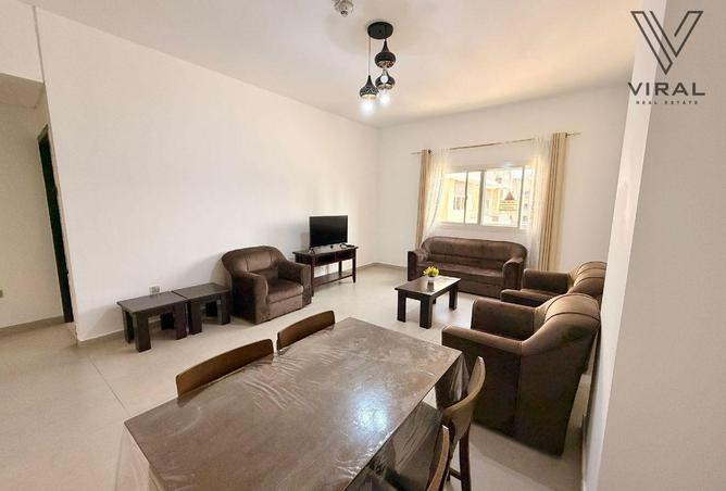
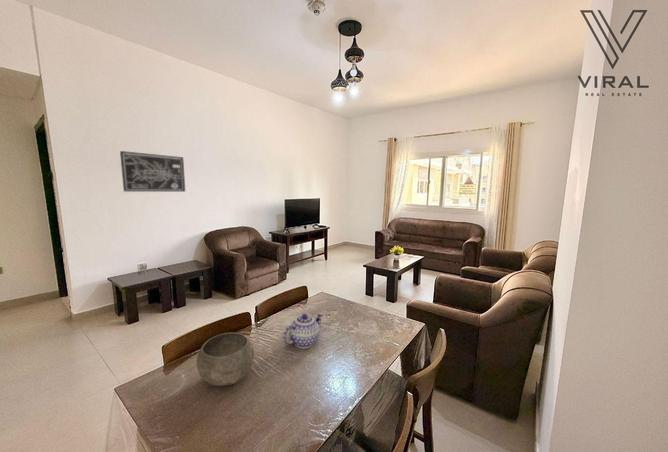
+ bowl [196,332,255,387]
+ teapot [282,312,324,349]
+ wall art [119,150,186,193]
